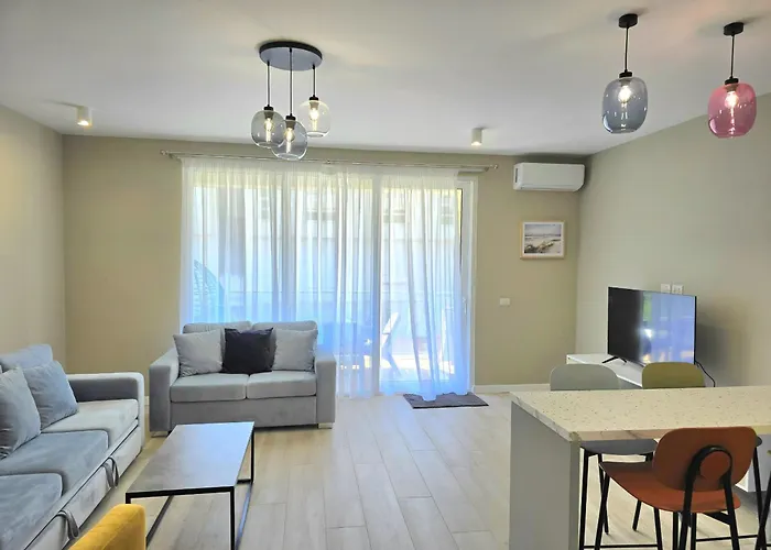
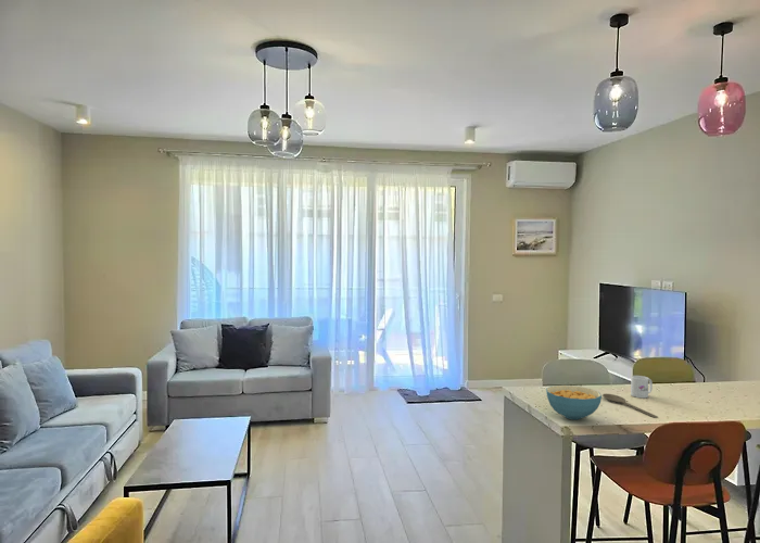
+ cereal bowl [545,384,603,421]
+ mug [630,375,654,399]
+ wooden spoon [601,393,659,419]
